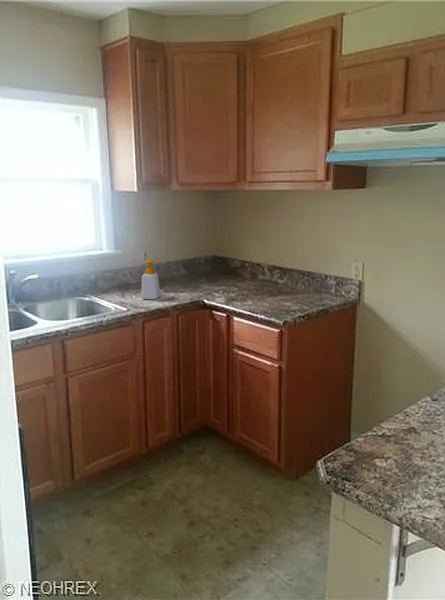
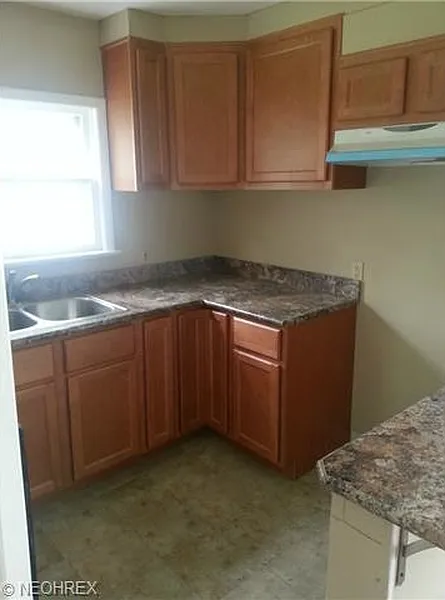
- soap bottle [140,259,166,300]
